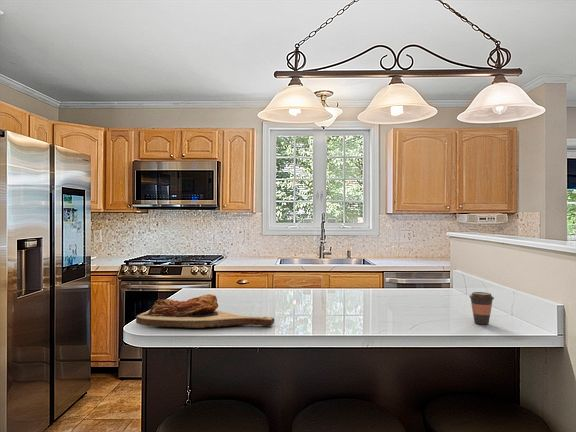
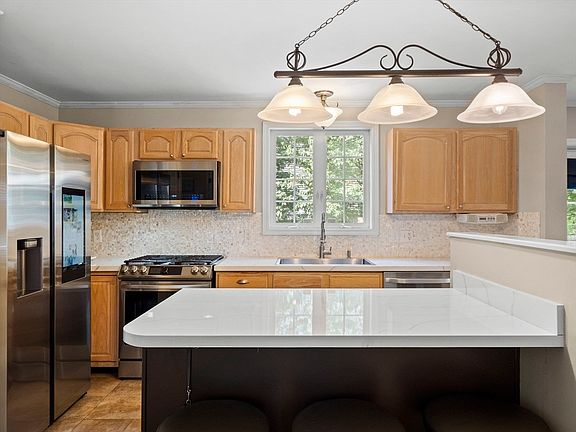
- coffee cup [468,291,495,325]
- cutting board [135,293,275,329]
